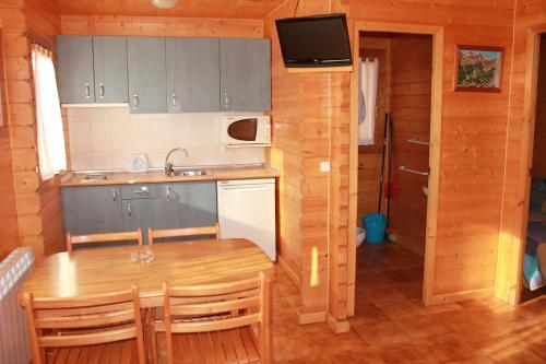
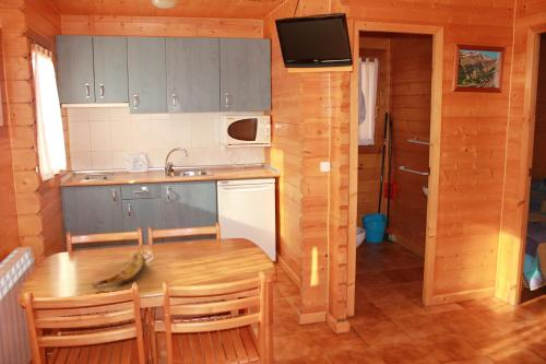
+ banana [91,251,146,290]
